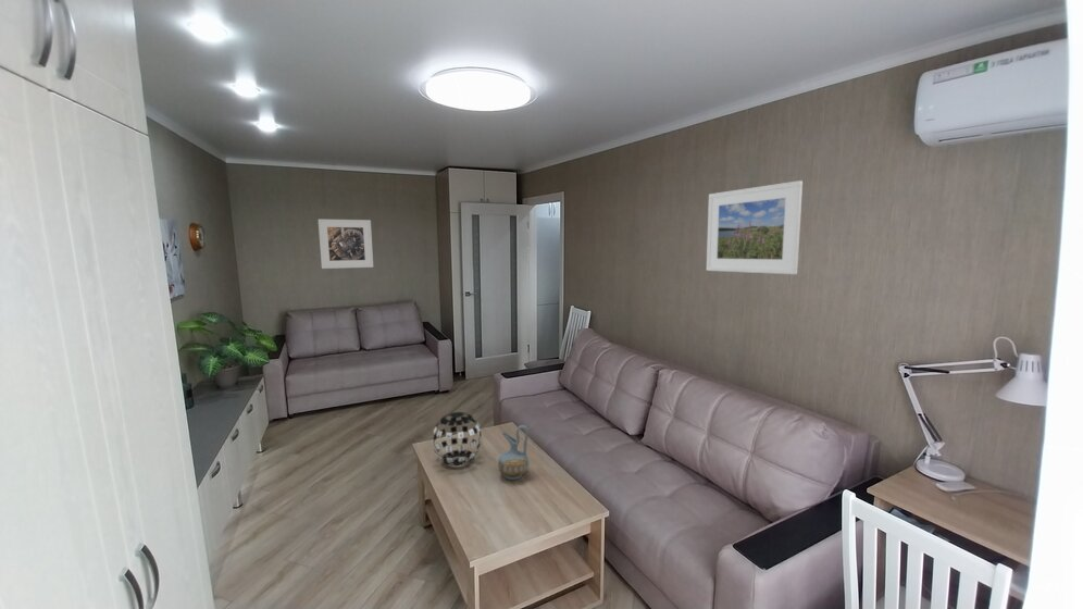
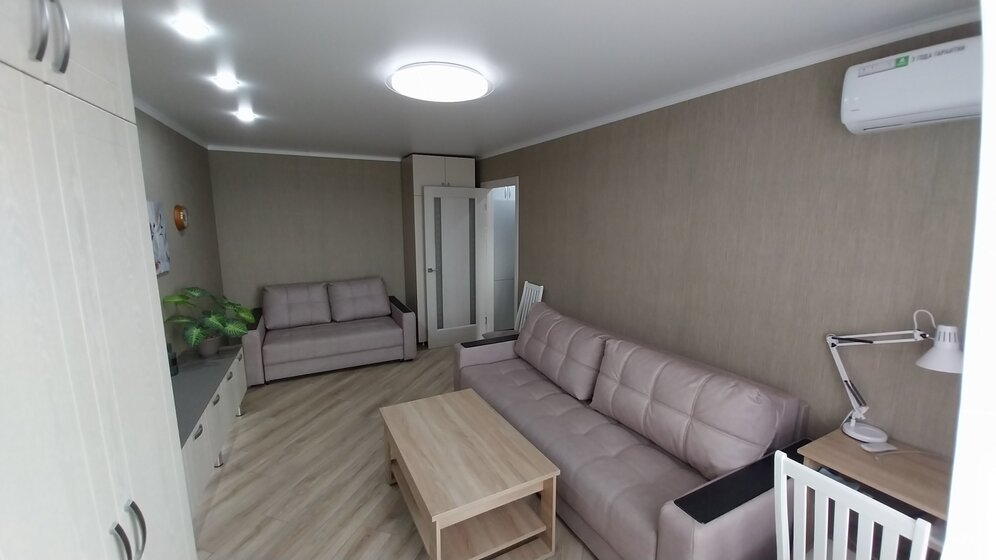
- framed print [318,219,374,270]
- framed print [706,179,804,275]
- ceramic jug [497,424,530,481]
- decorative ball [432,411,483,467]
